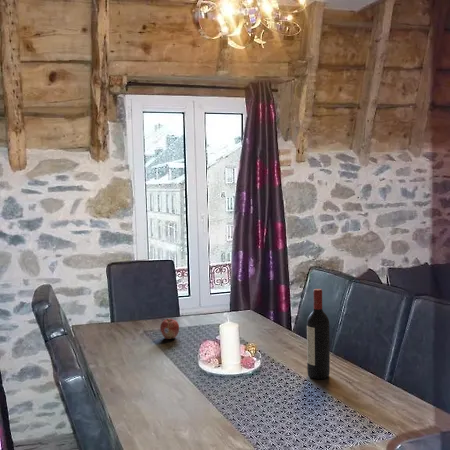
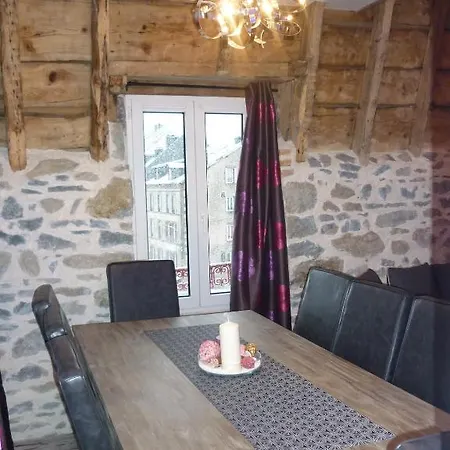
- wine bottle [306,288,331,380]
- fruit [159,318,180,340]
